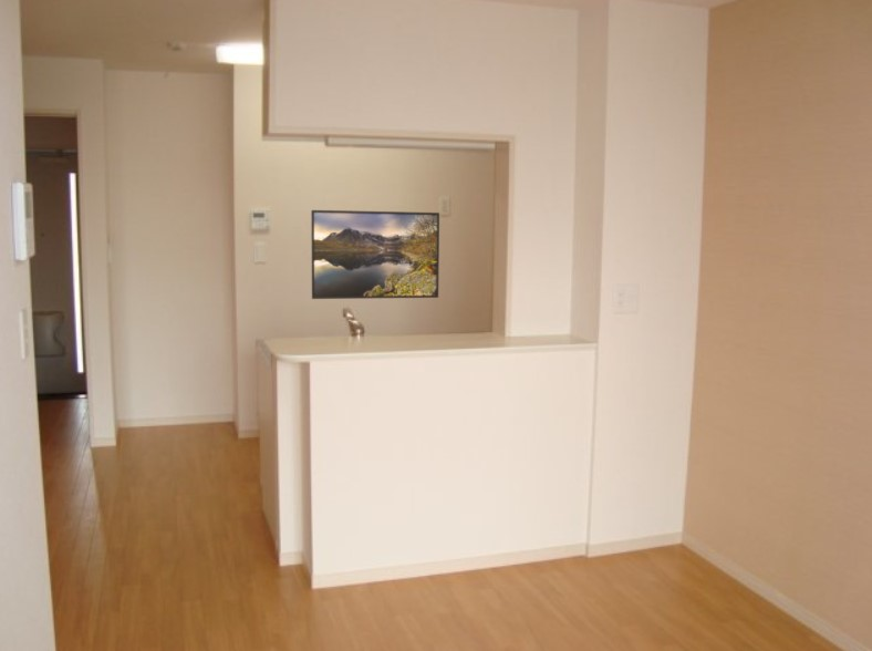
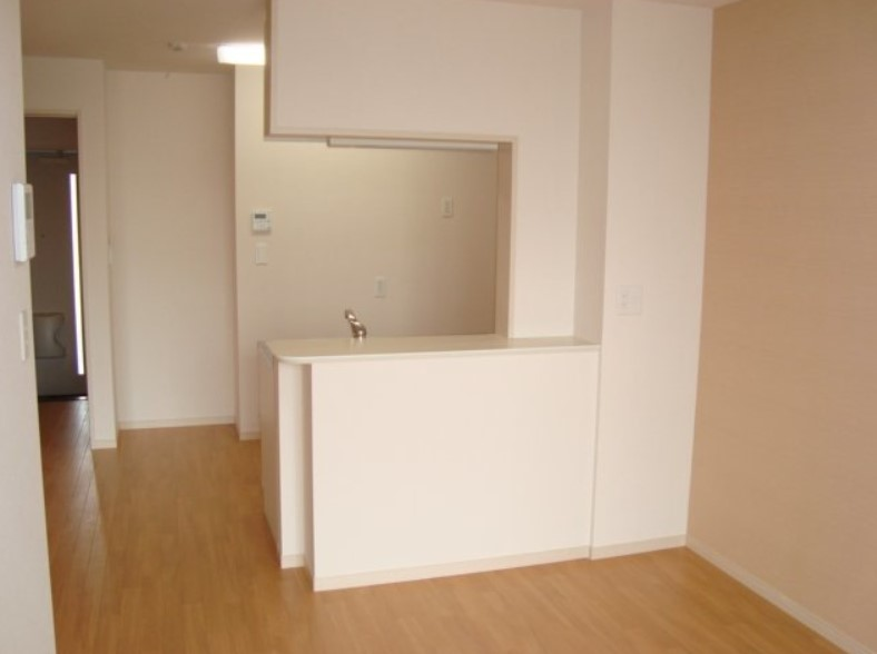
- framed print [310,209,440,300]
